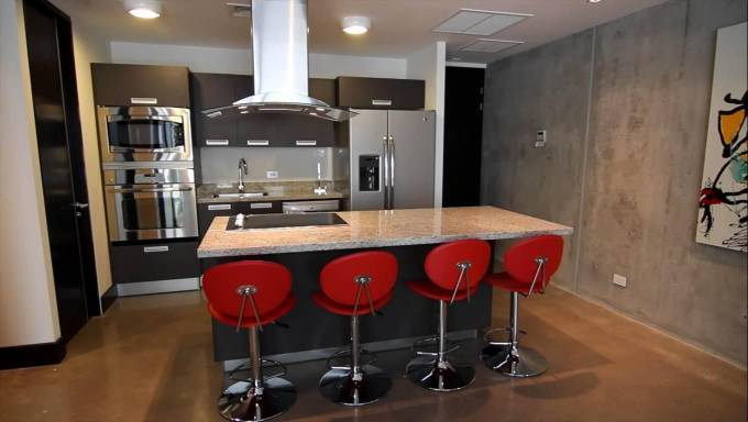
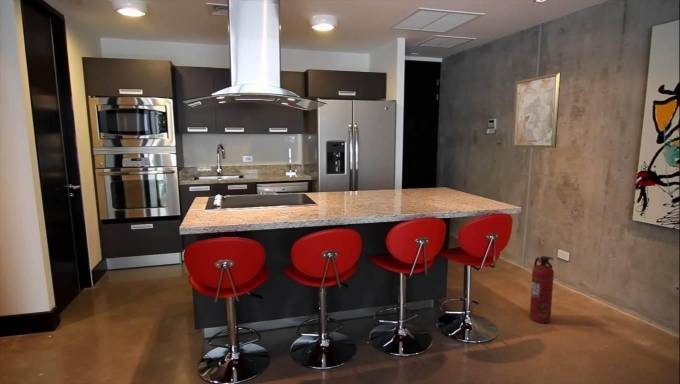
+ fire extinguisher [529,255,555,324]
+ wall art [511,71,562,149]
